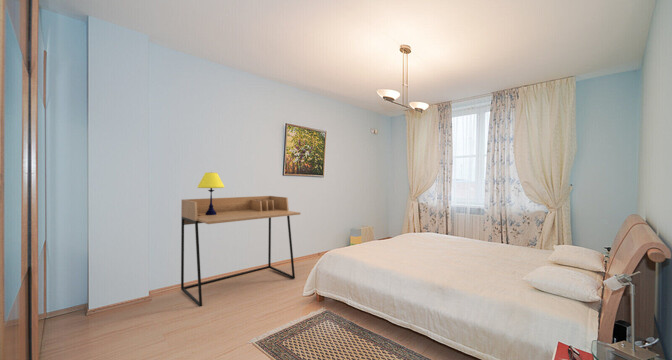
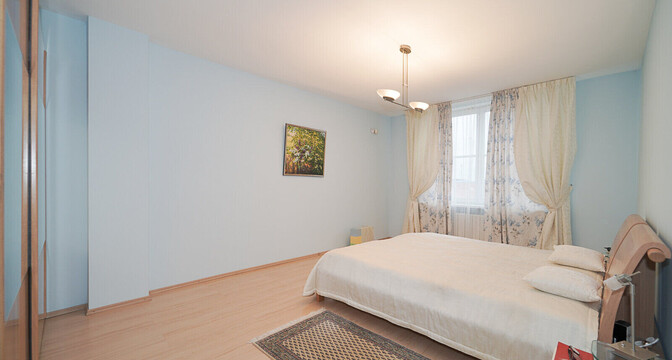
- desk [180,195,301,308]
- table lamp [197,171,225,215]
